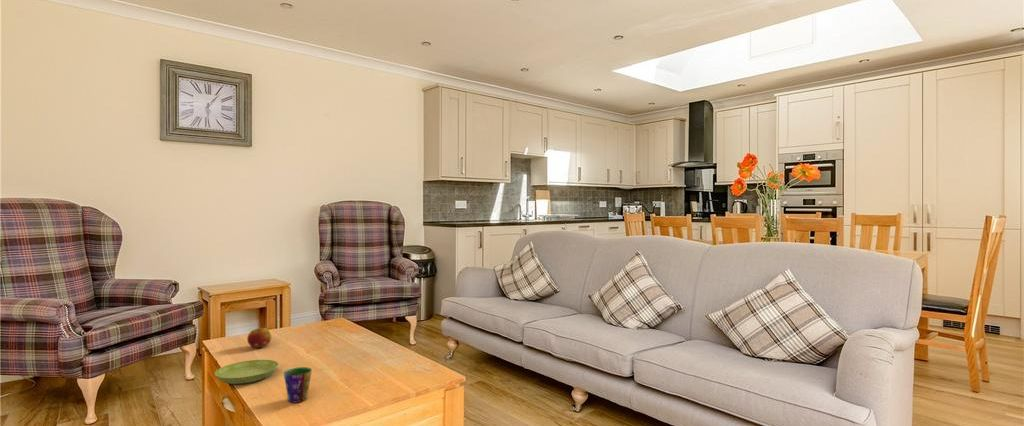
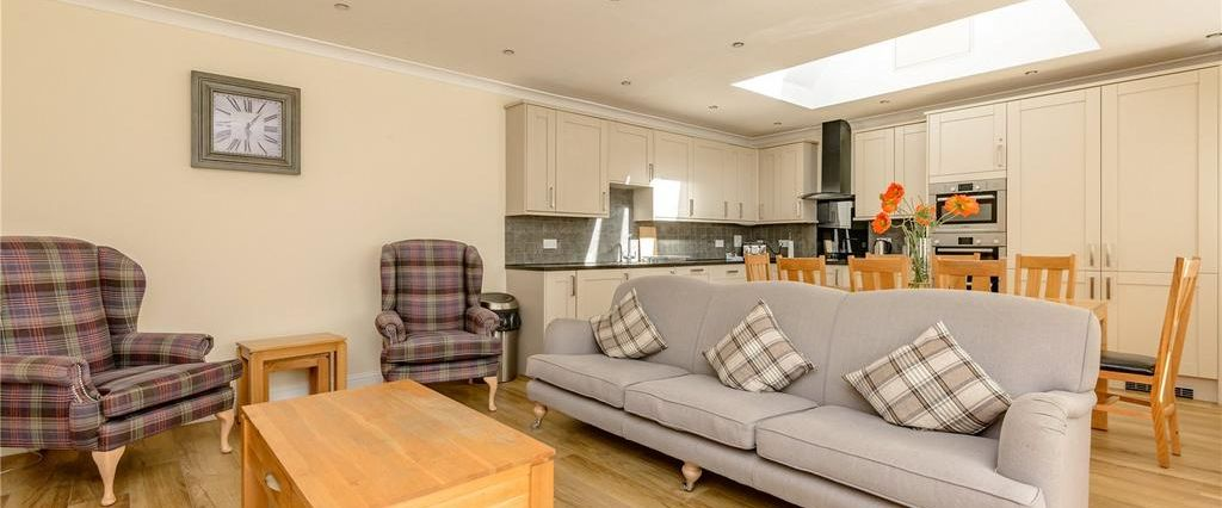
- saucer [214,359,279,385]
- cup [283,366,313,403]
- fruit [246,327,273,349]
